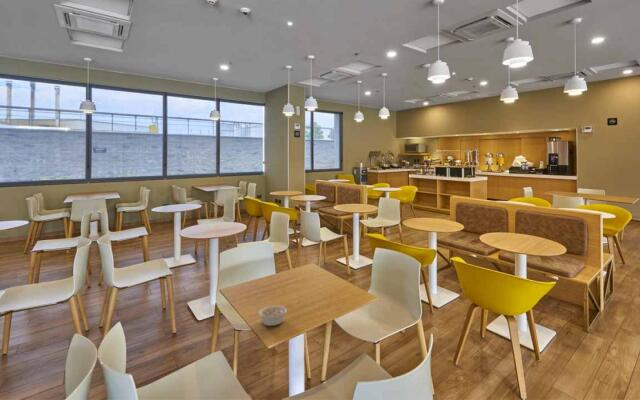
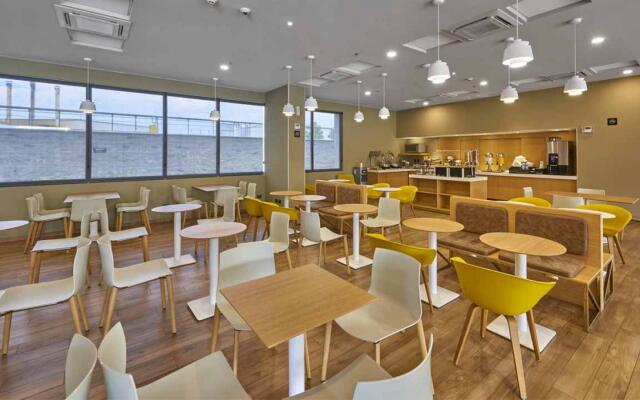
- legume [257,303,292,327]
